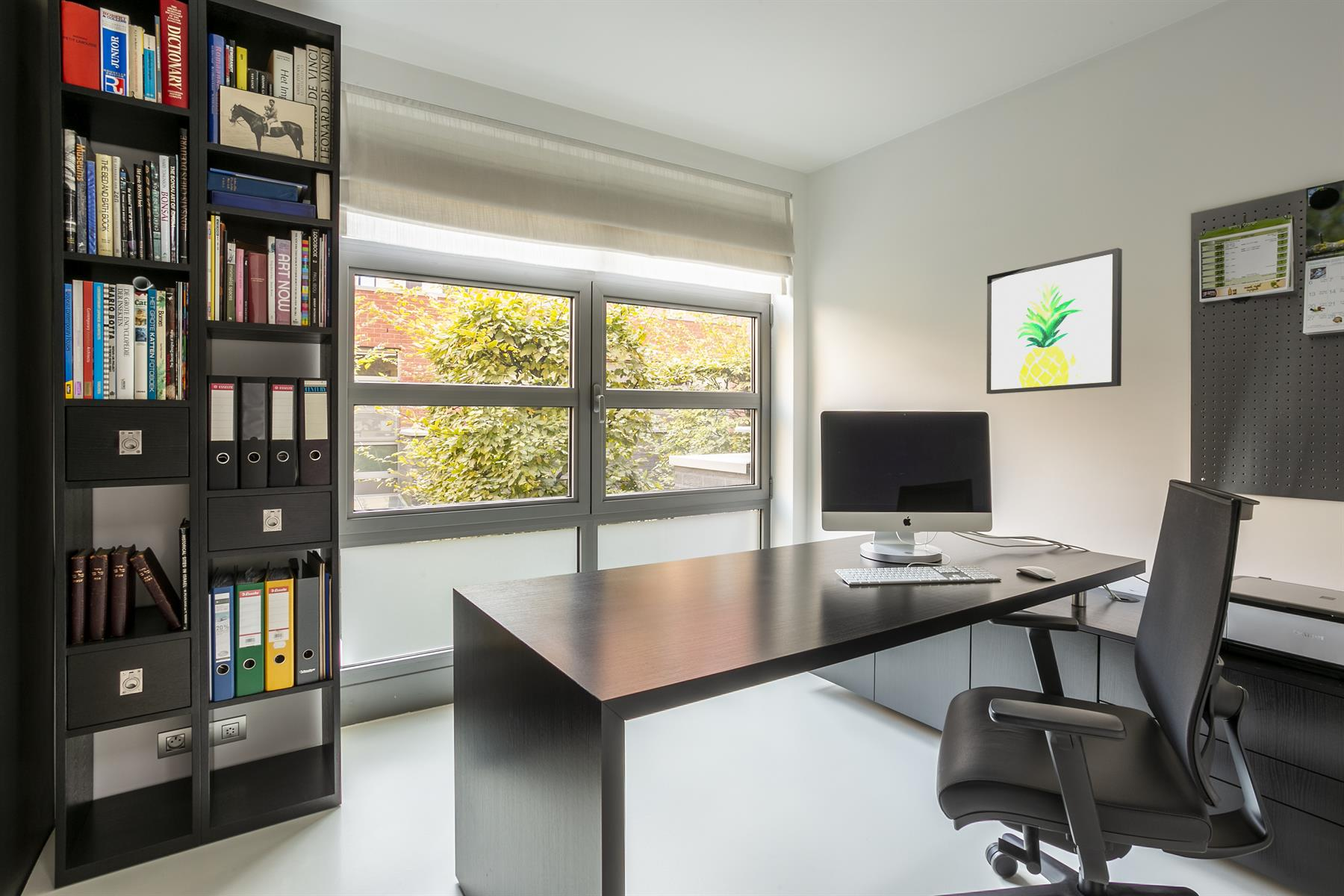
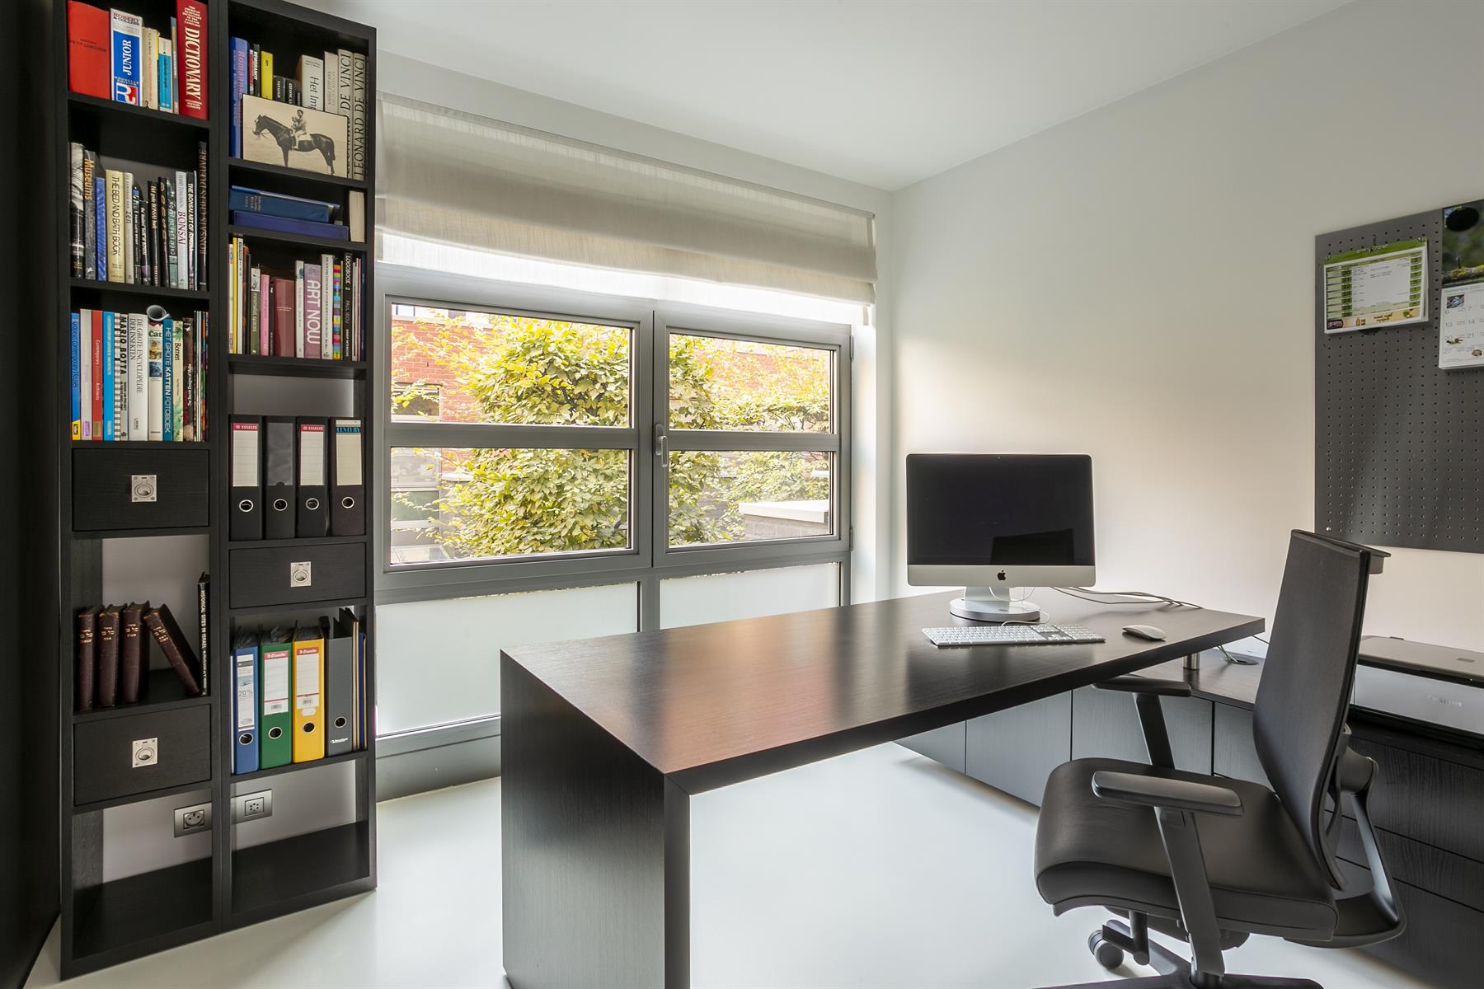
- wall art [986,247,1123,395]
